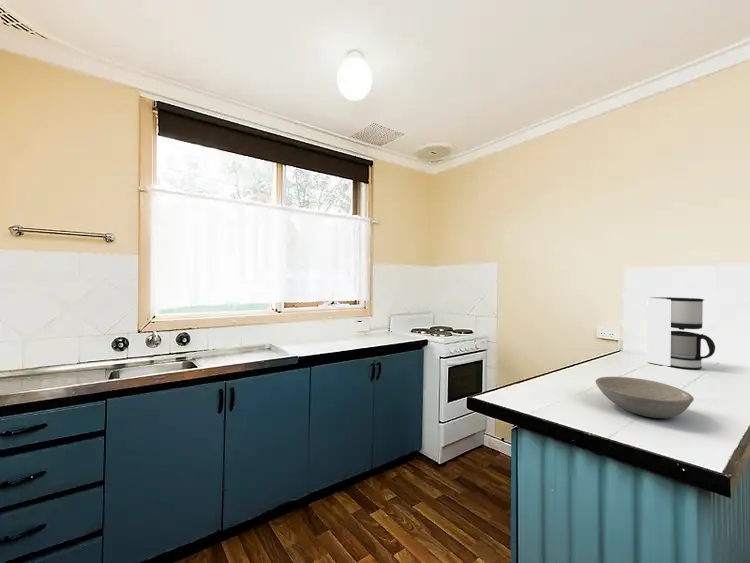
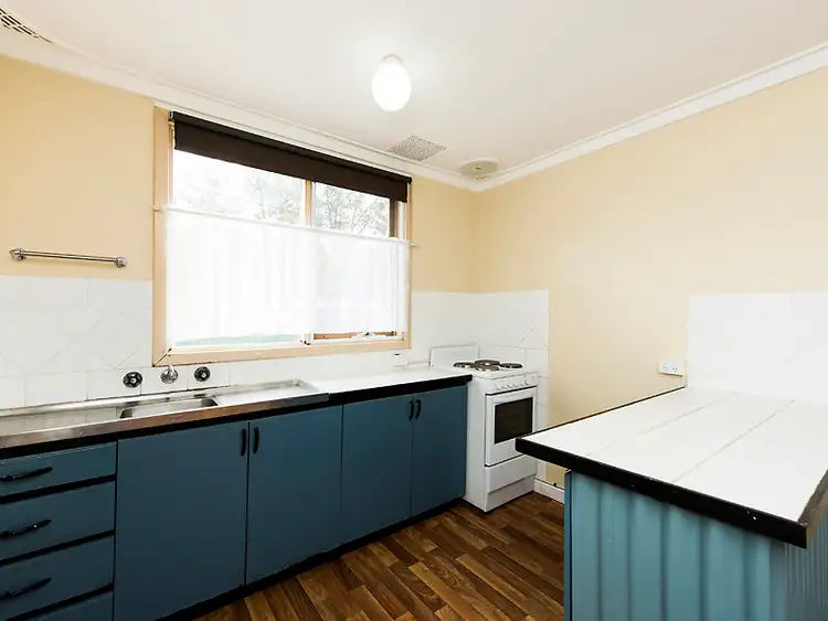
- bowl [595,376,695,419]
- coffee maker [646,296,716,370]
